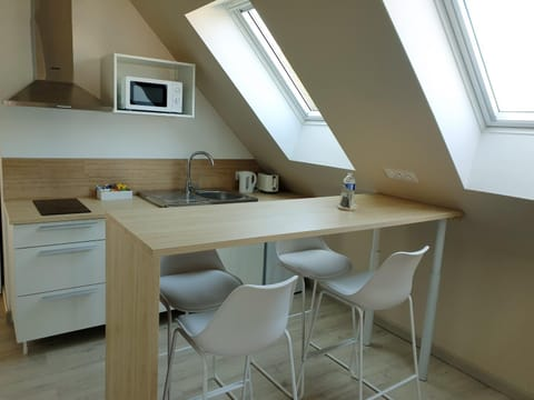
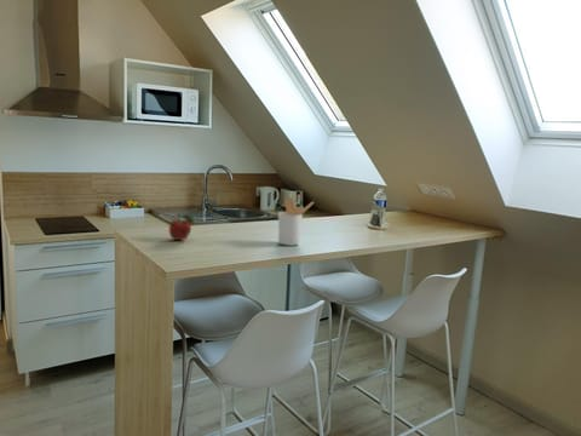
+ utensil holder [277,196,315,247]
+ fruit [168,213,195,241]
